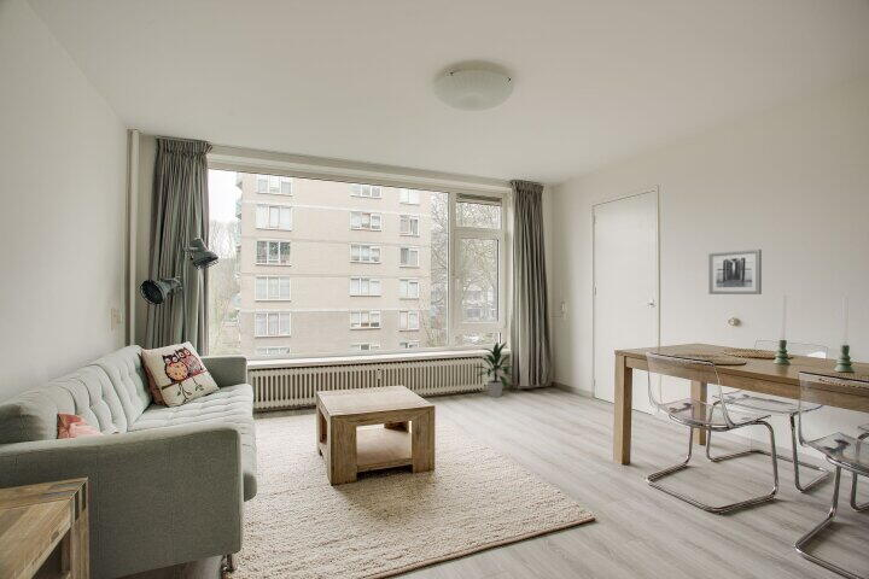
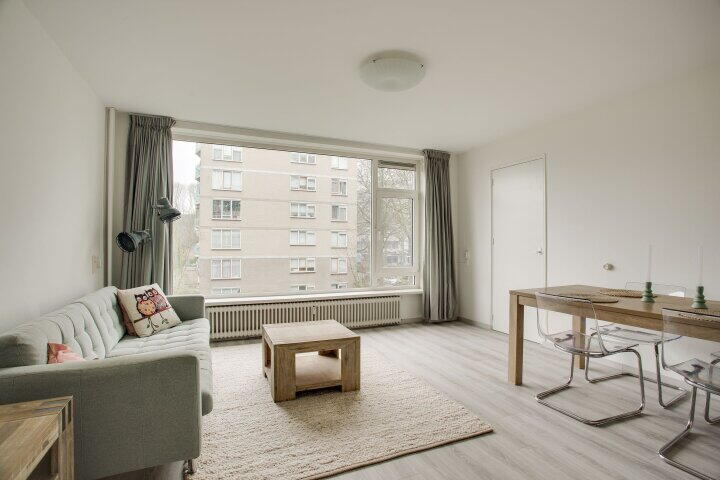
- wall art [708,248,763,296]
- indoor plant [473,340,514,398]
